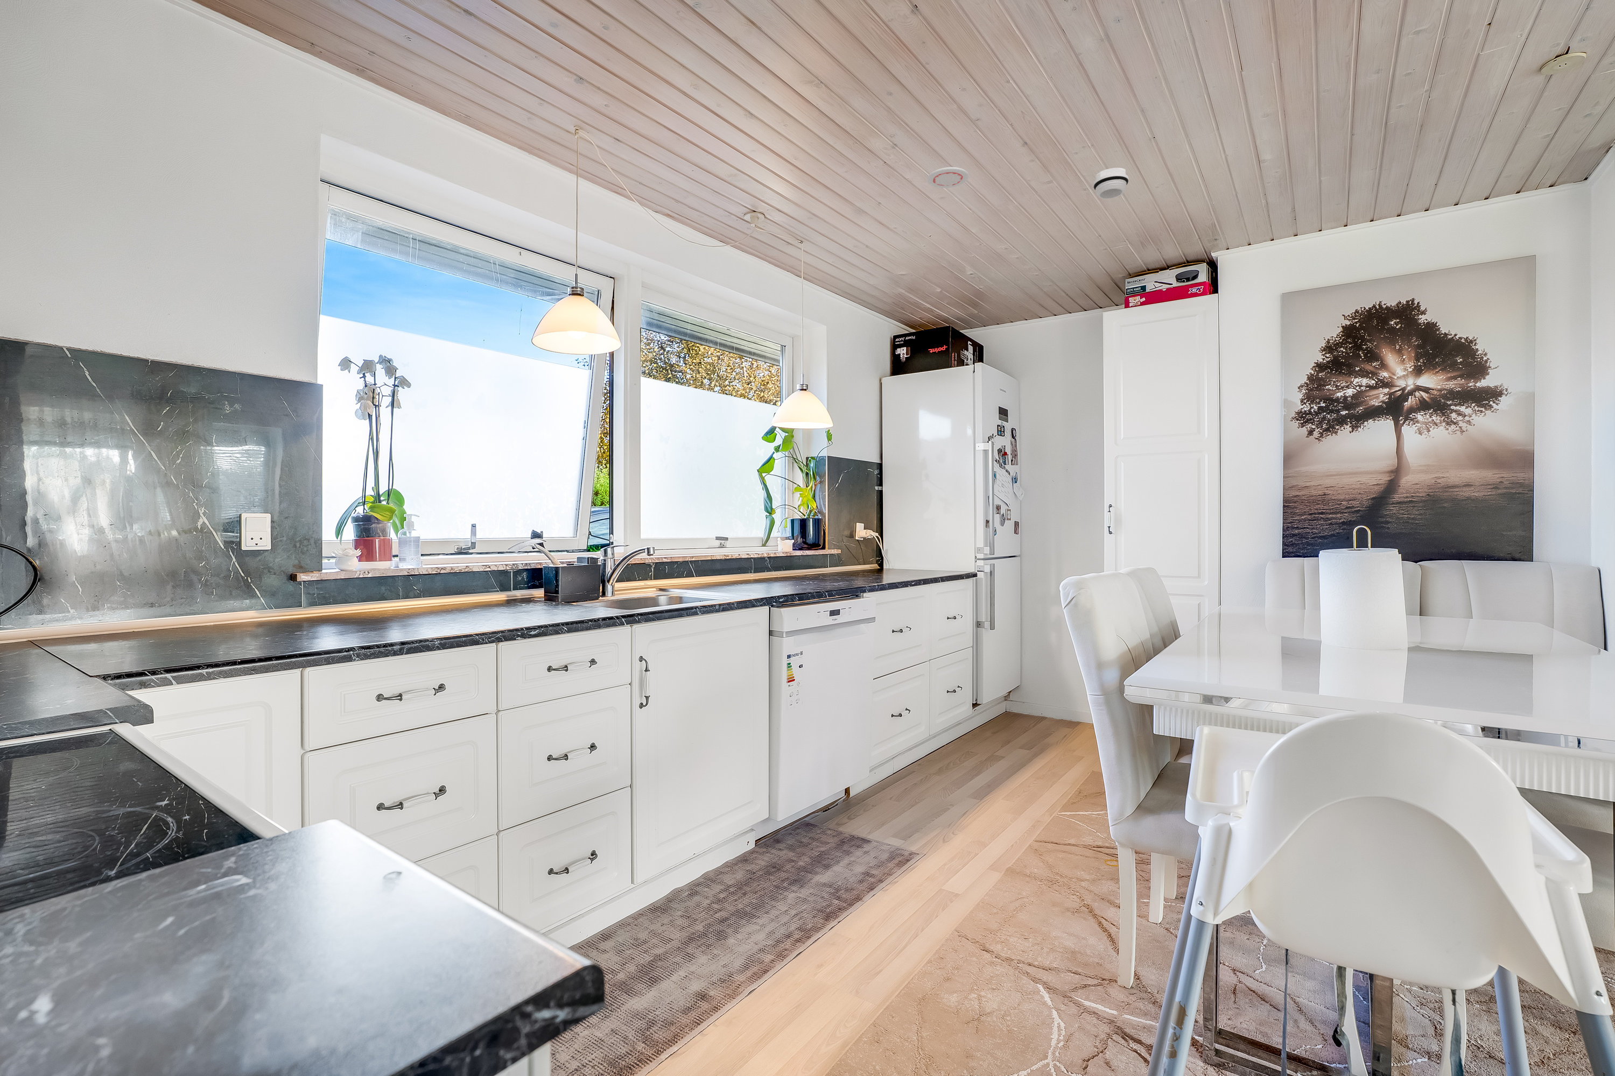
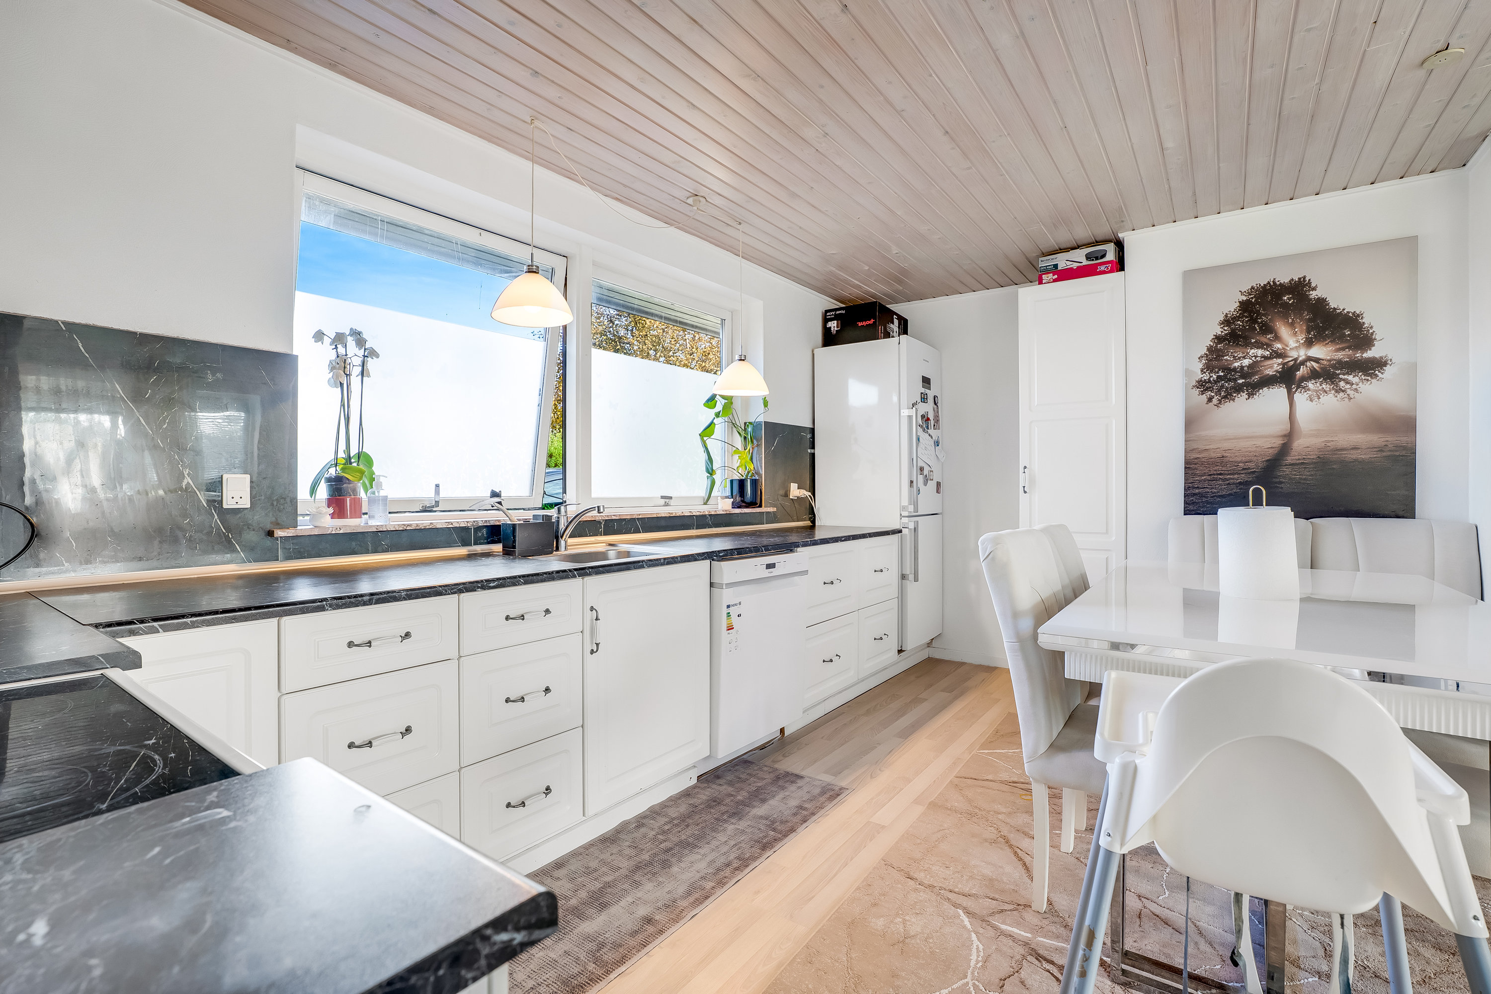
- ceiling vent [926,167,969,189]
- smoke detector [1092,167,1130,199]
